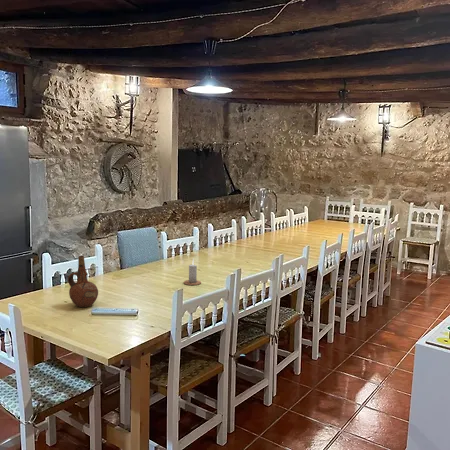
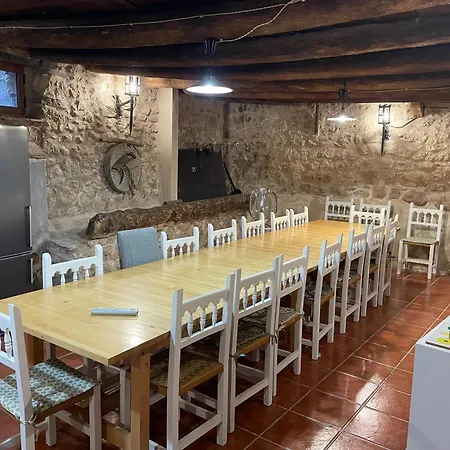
- candle [183,257,202,286]
- ceramic pitcher [67,255,99,308]
